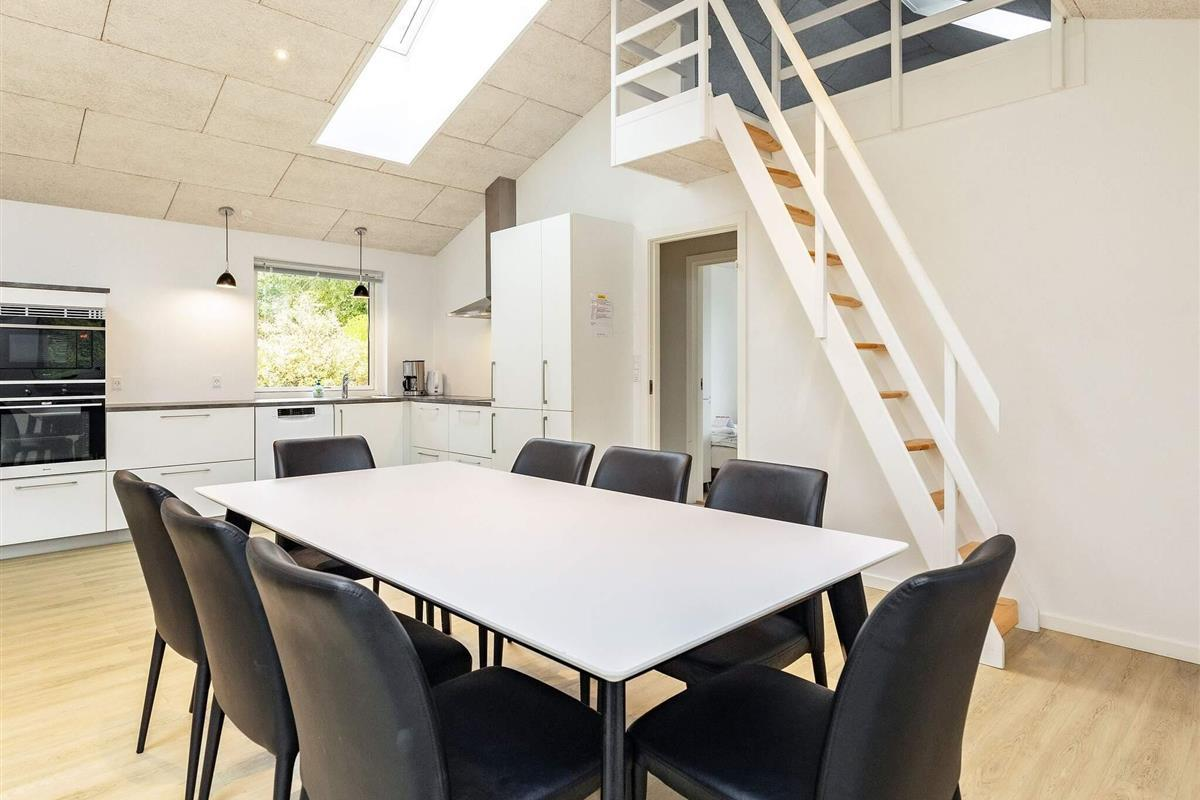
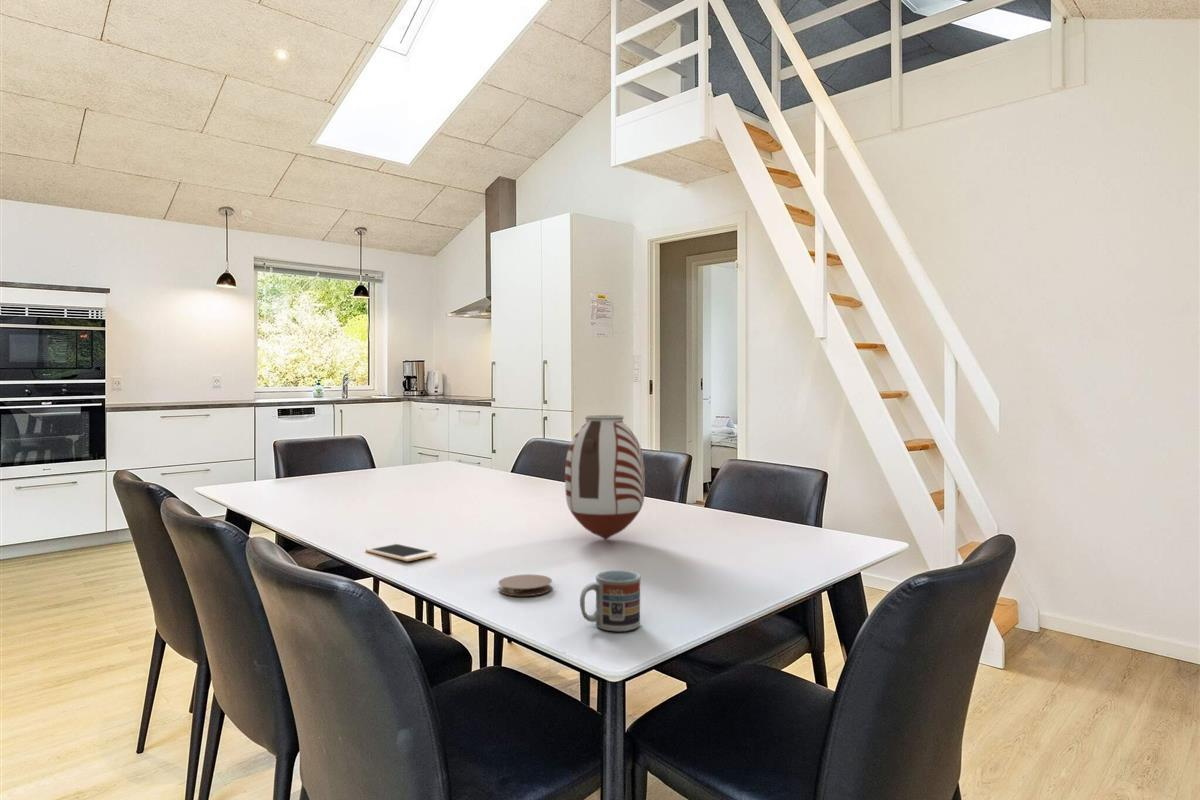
+ cell phone [364,542,437,562]
+ cup [579,569,642,632]
+ vase [564,414,646,541]
+ coaster [497,573,553,597]
